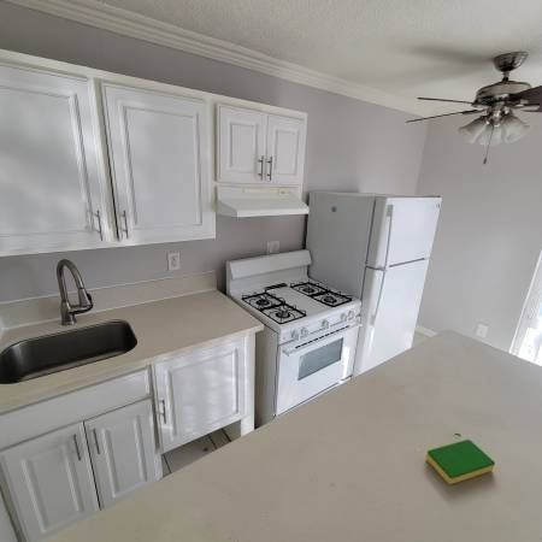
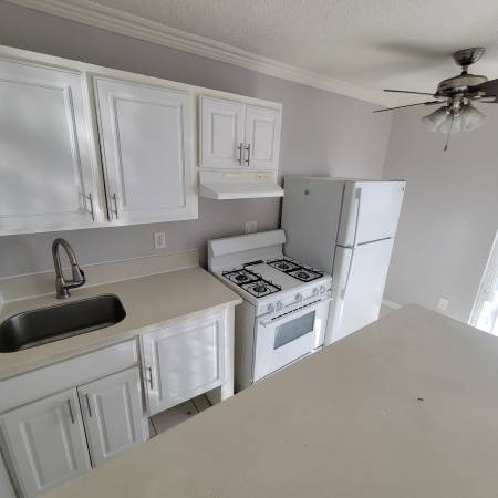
- dish sponge [425,438,496,485]
